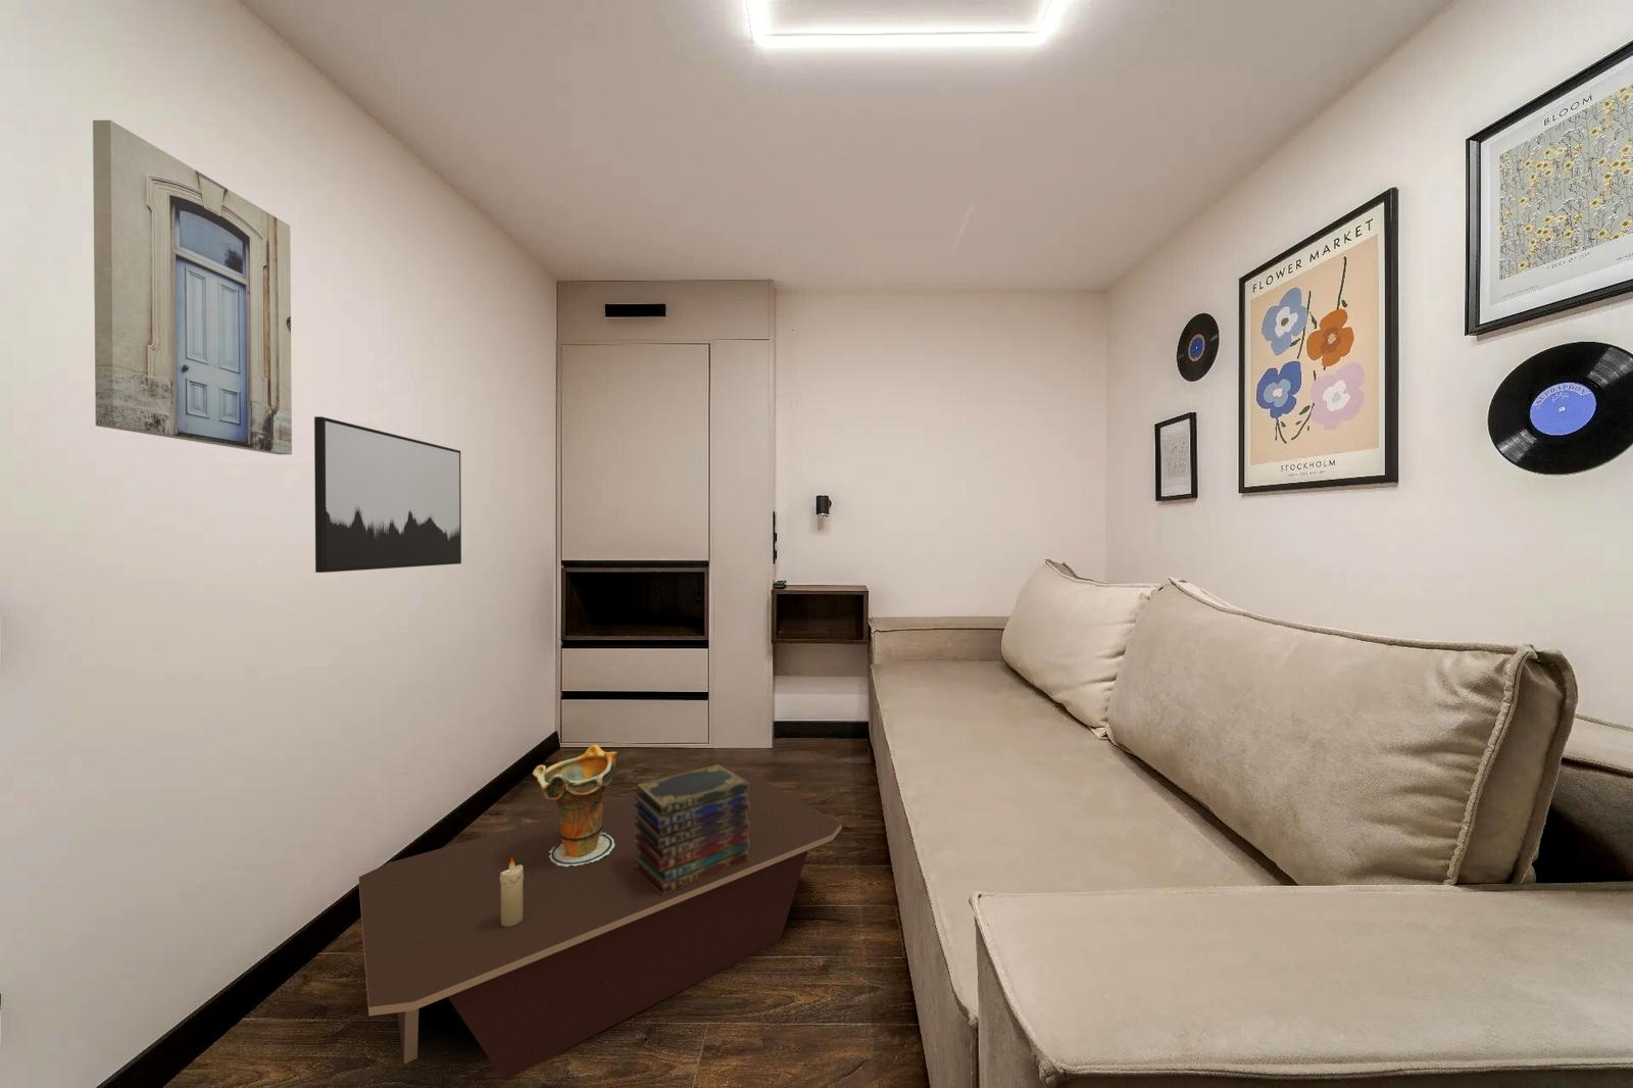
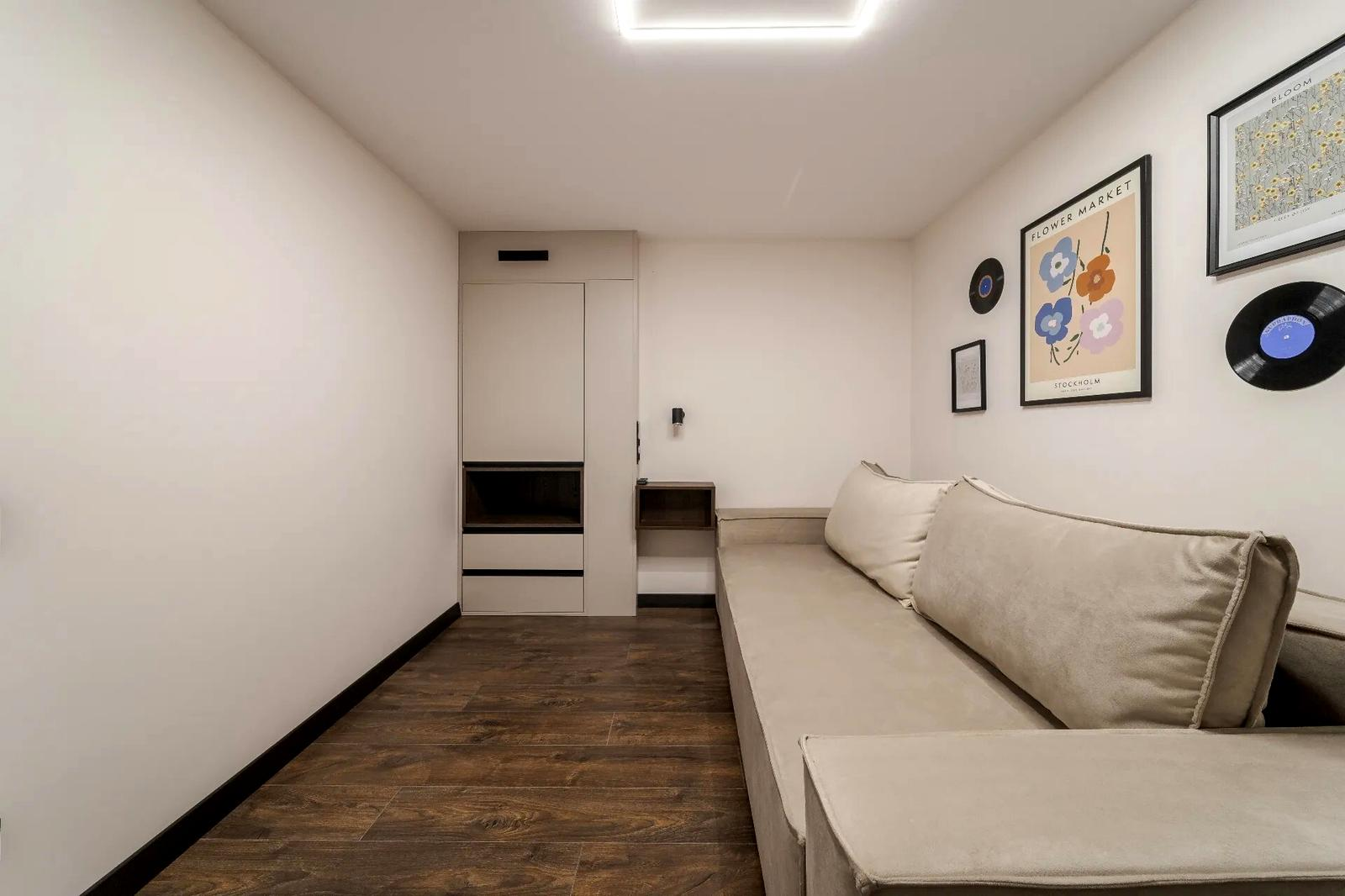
- wall art [313,415,463,573]
- candle [500,857,523,926]
- coffee table [358,769,843,1081]
- wall art [92,119,293,455]
- decorative vase [532,744,618,867]
- book stack [633,764,749,895]
